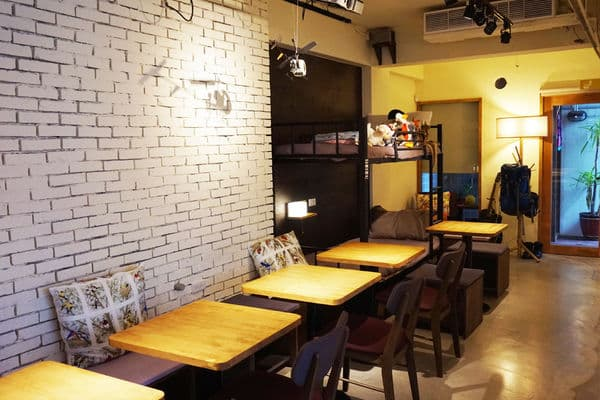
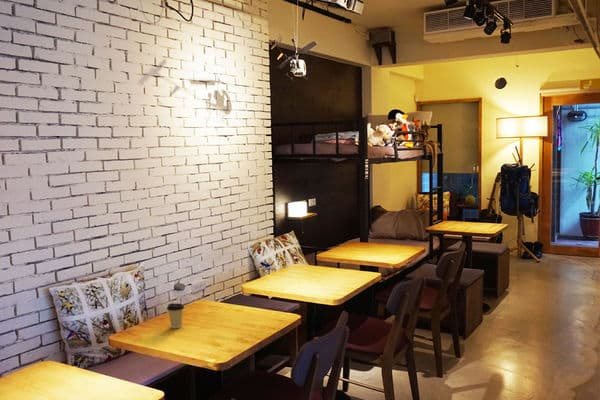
+ coffee cup [166,302,185,329]
